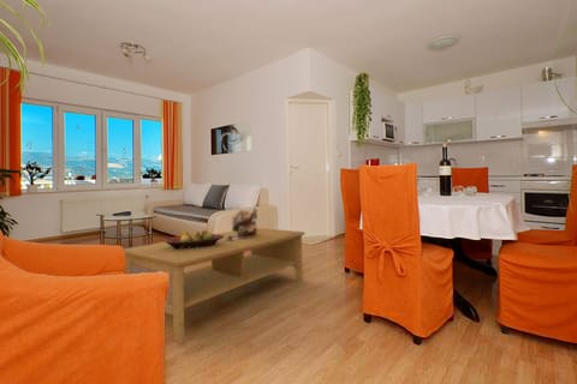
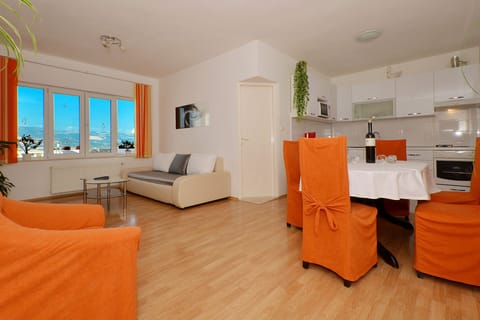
- fruit bowl [163,229,224,250]
- ruined building [224,208,258,240]
- coffee table [123,227,307,346]
